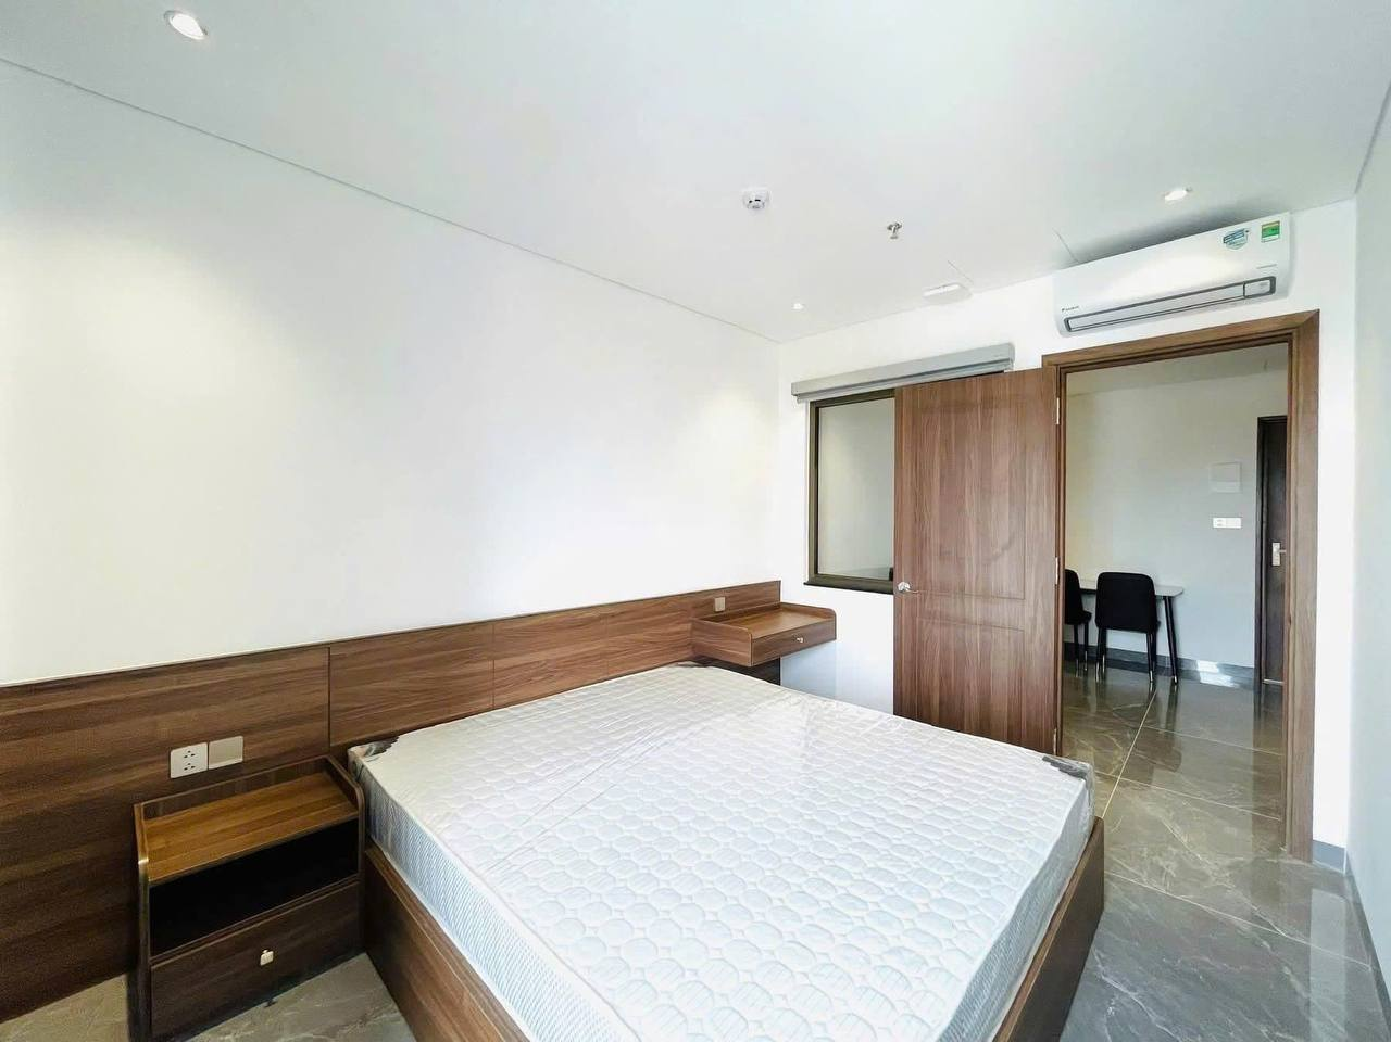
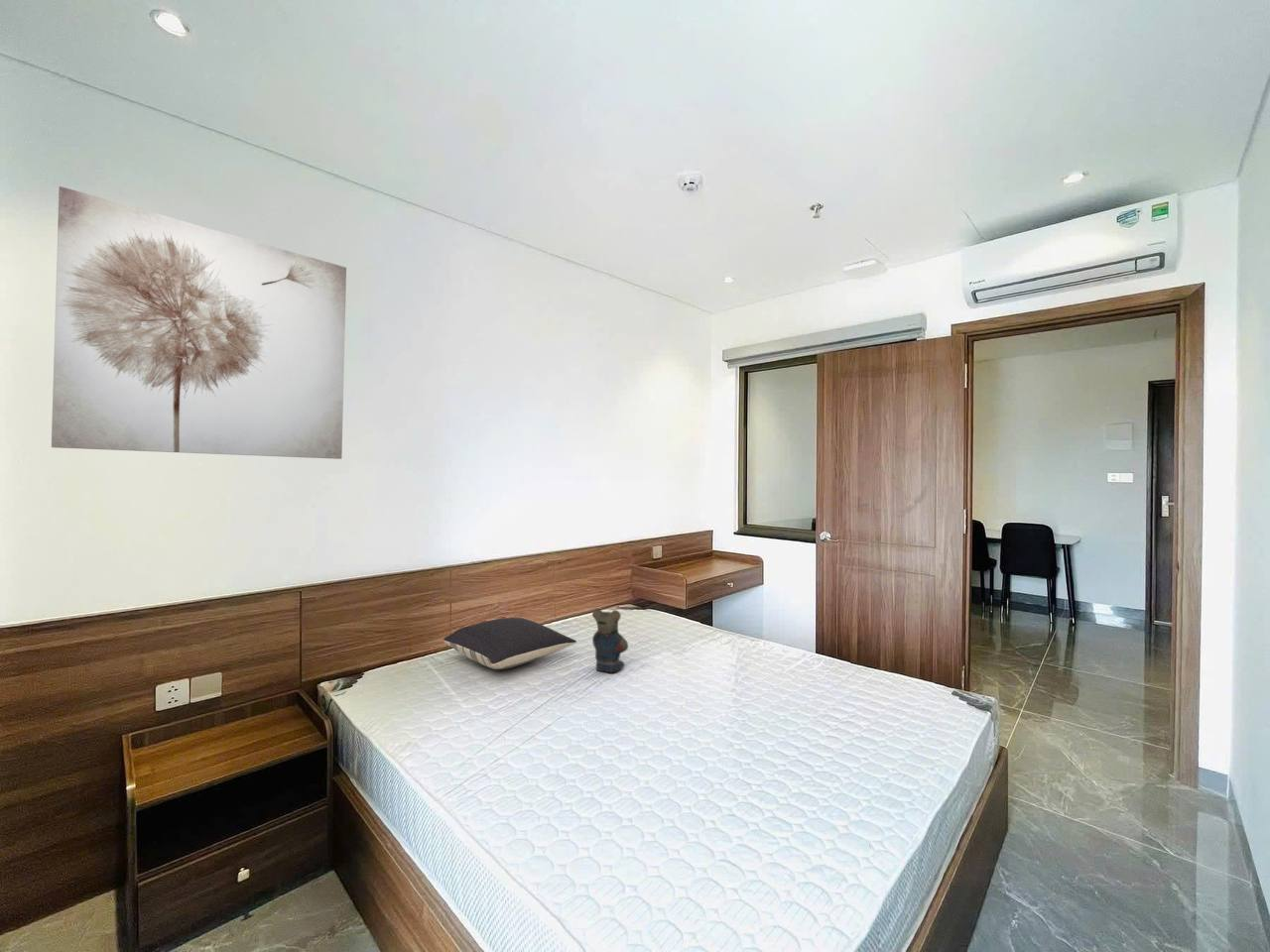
+ teddy bear [591,608,629,674]
+ pillow [443,617,577,670]
+ wall art [51,185,347,460]
